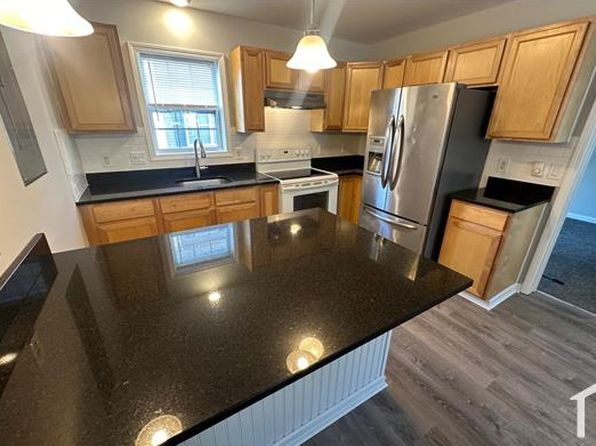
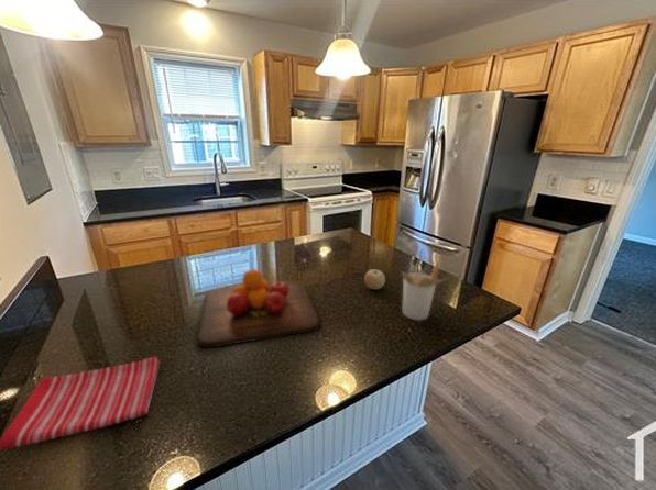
+ chopping board [195,268,321,348]
+ dish towel [0,356,162,452]
+ utensil holder [400,260,450,322]
+ fruit [363,267,386,290]
